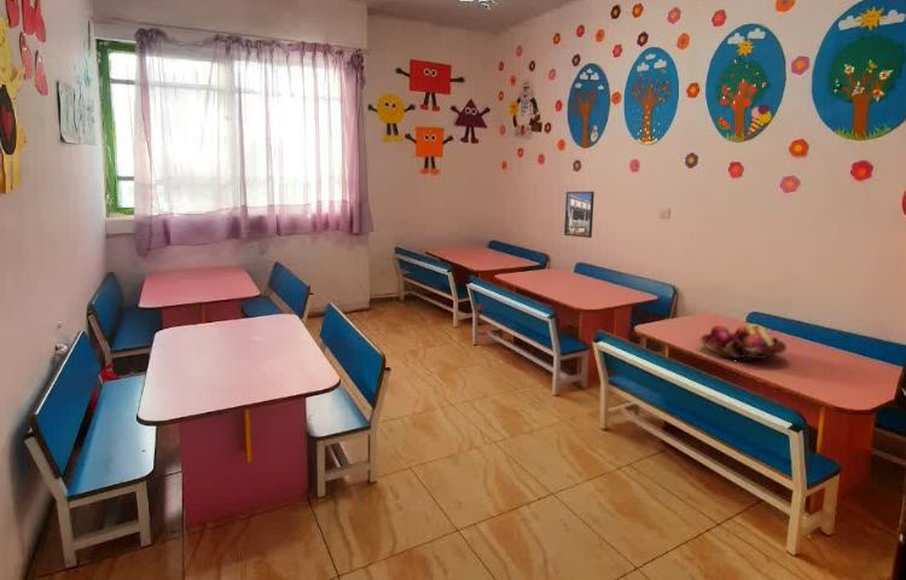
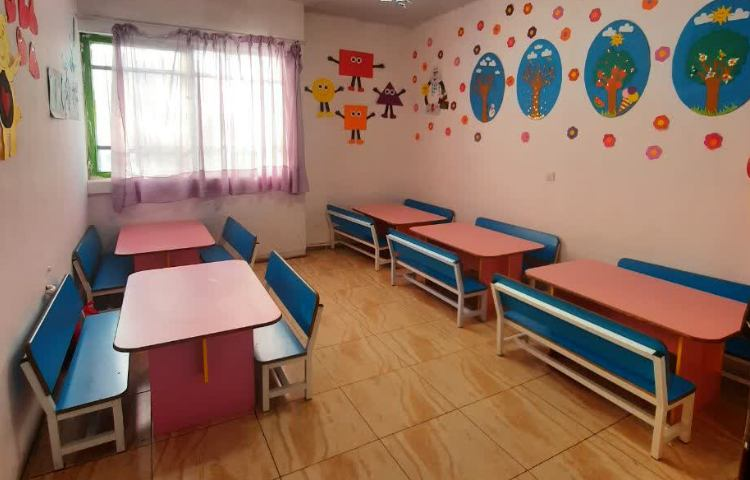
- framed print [563,190,596,239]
- fruit basket [698,323,788,361]
